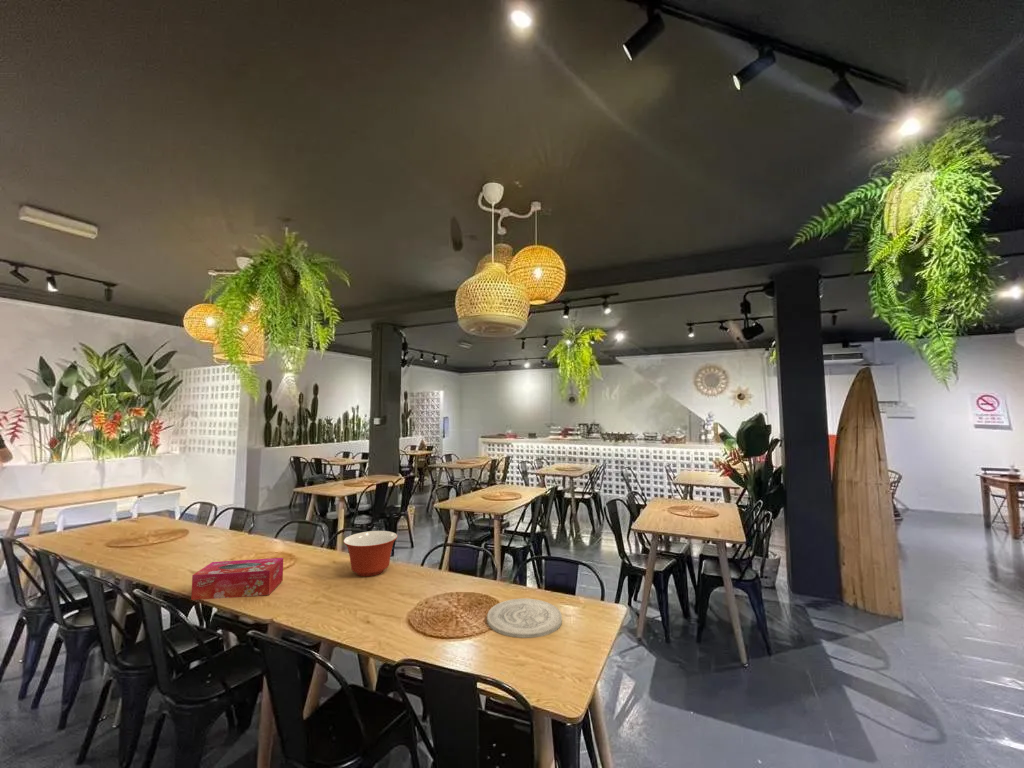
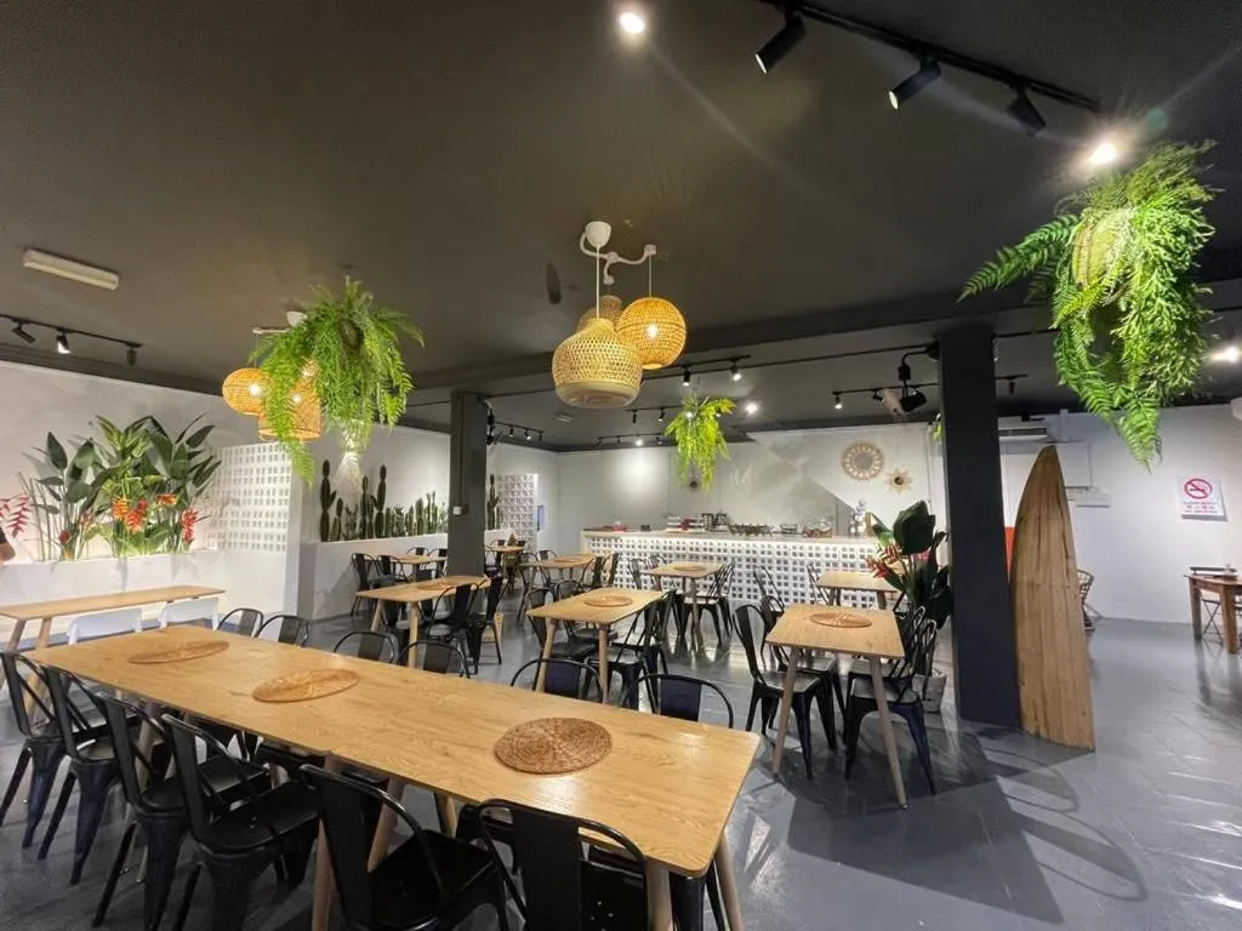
- plate [486,598,563,639]
- tissue box [190,557,284,601]
- mixing bowl [342,530,398,577]
